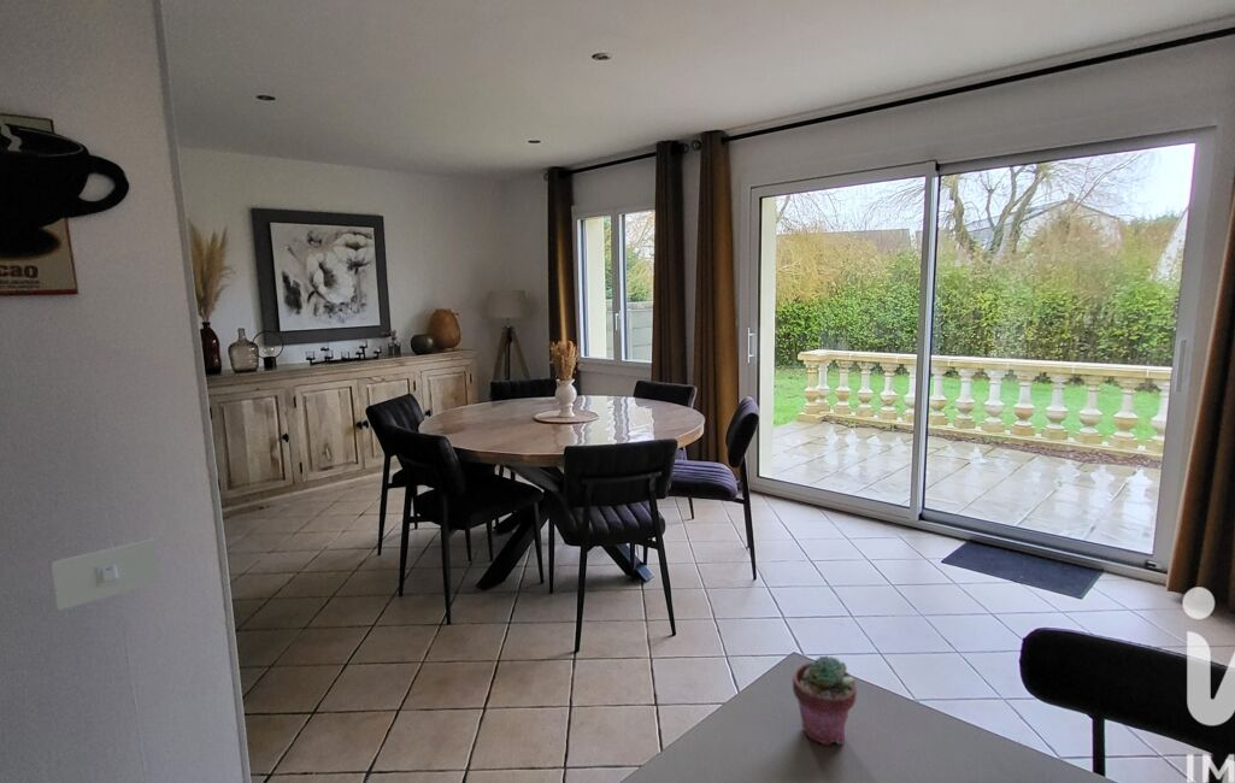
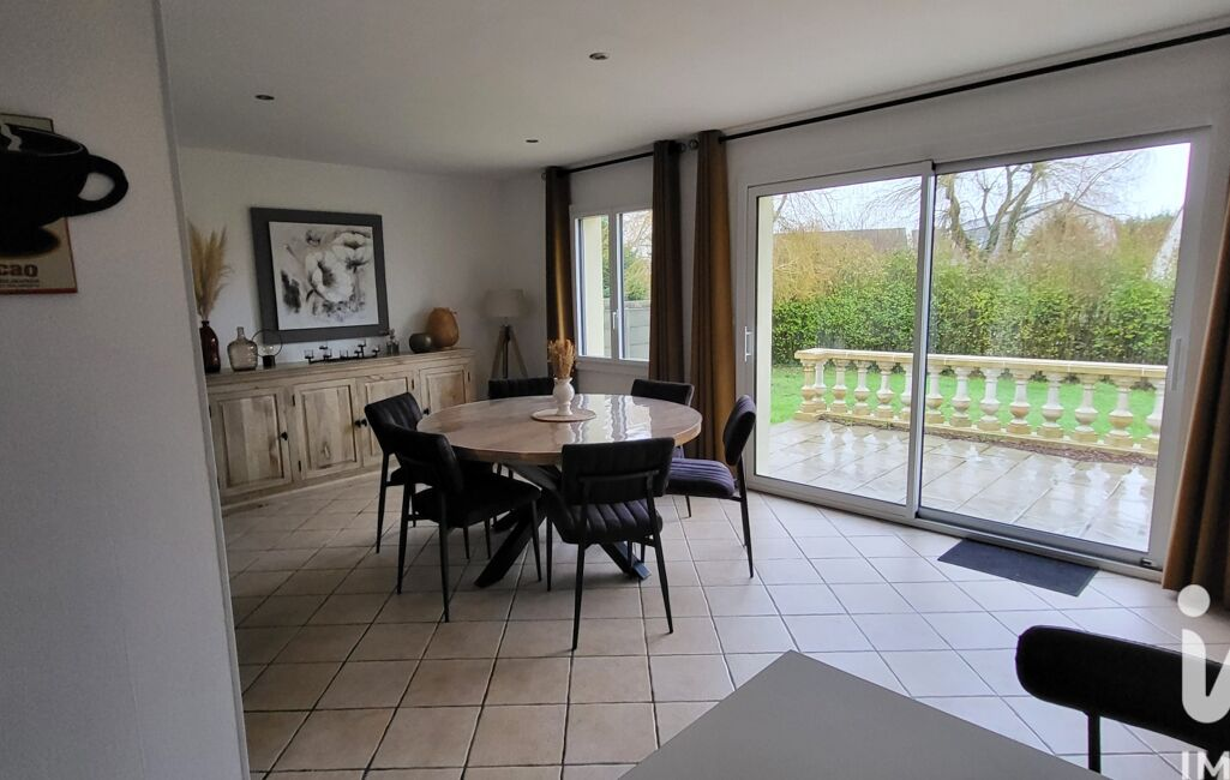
- potted succulent [792,654,858,747]
- light switch [49,537,161,612]
